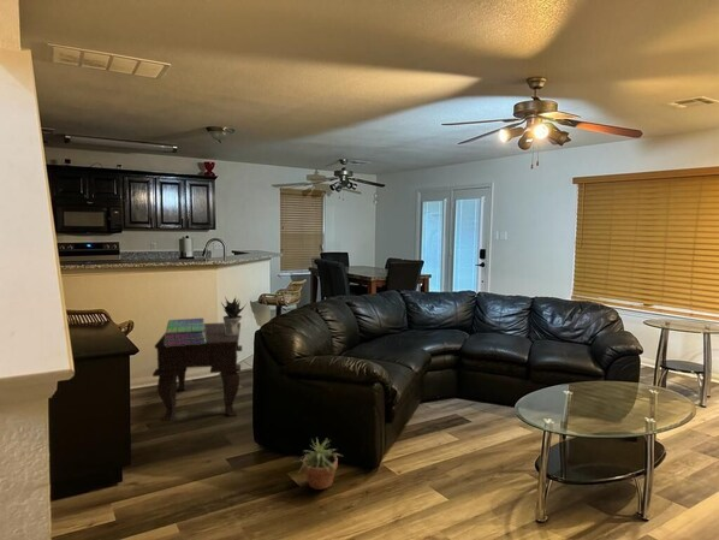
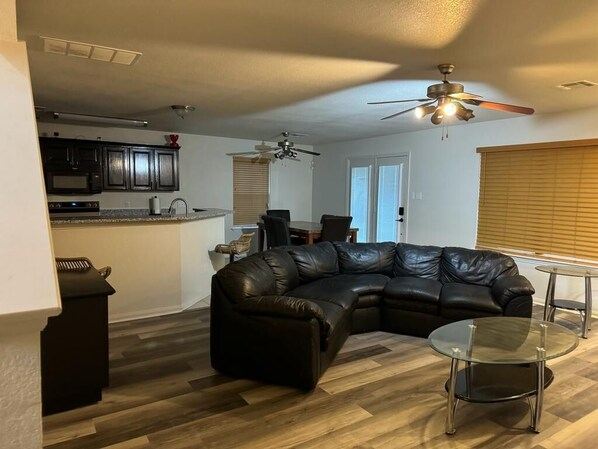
- side table [151,321,243,422]
- stack of books [165,318,206,346]
- potted plant [293,437,345,491]
- potted plant [220,296,248,334]
